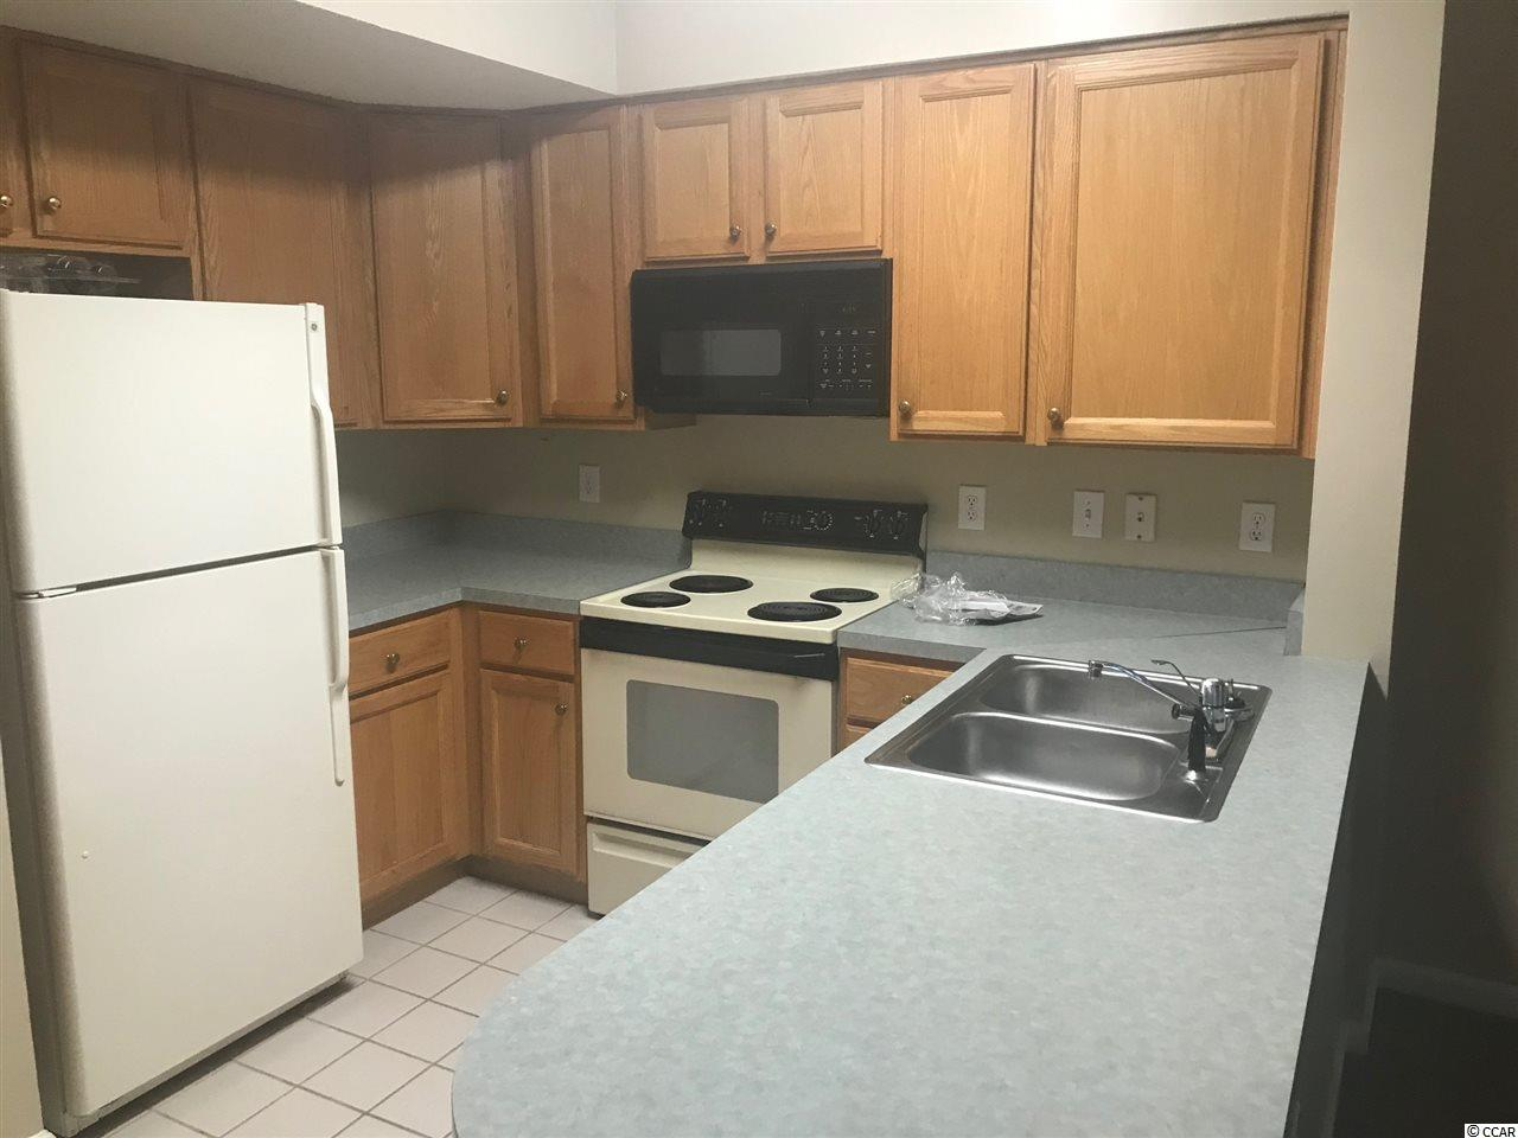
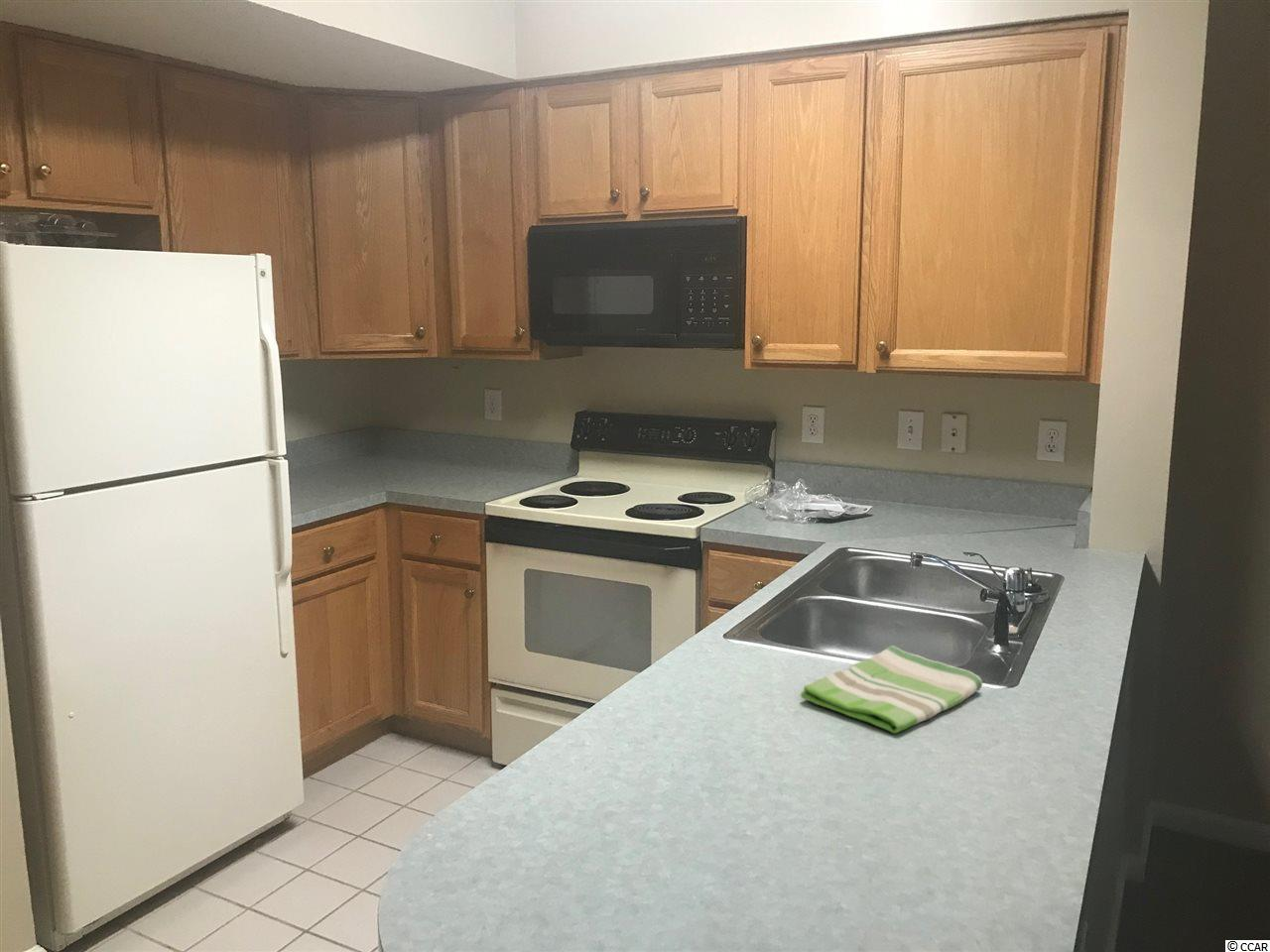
+ dish towel [800,645,983,734]
